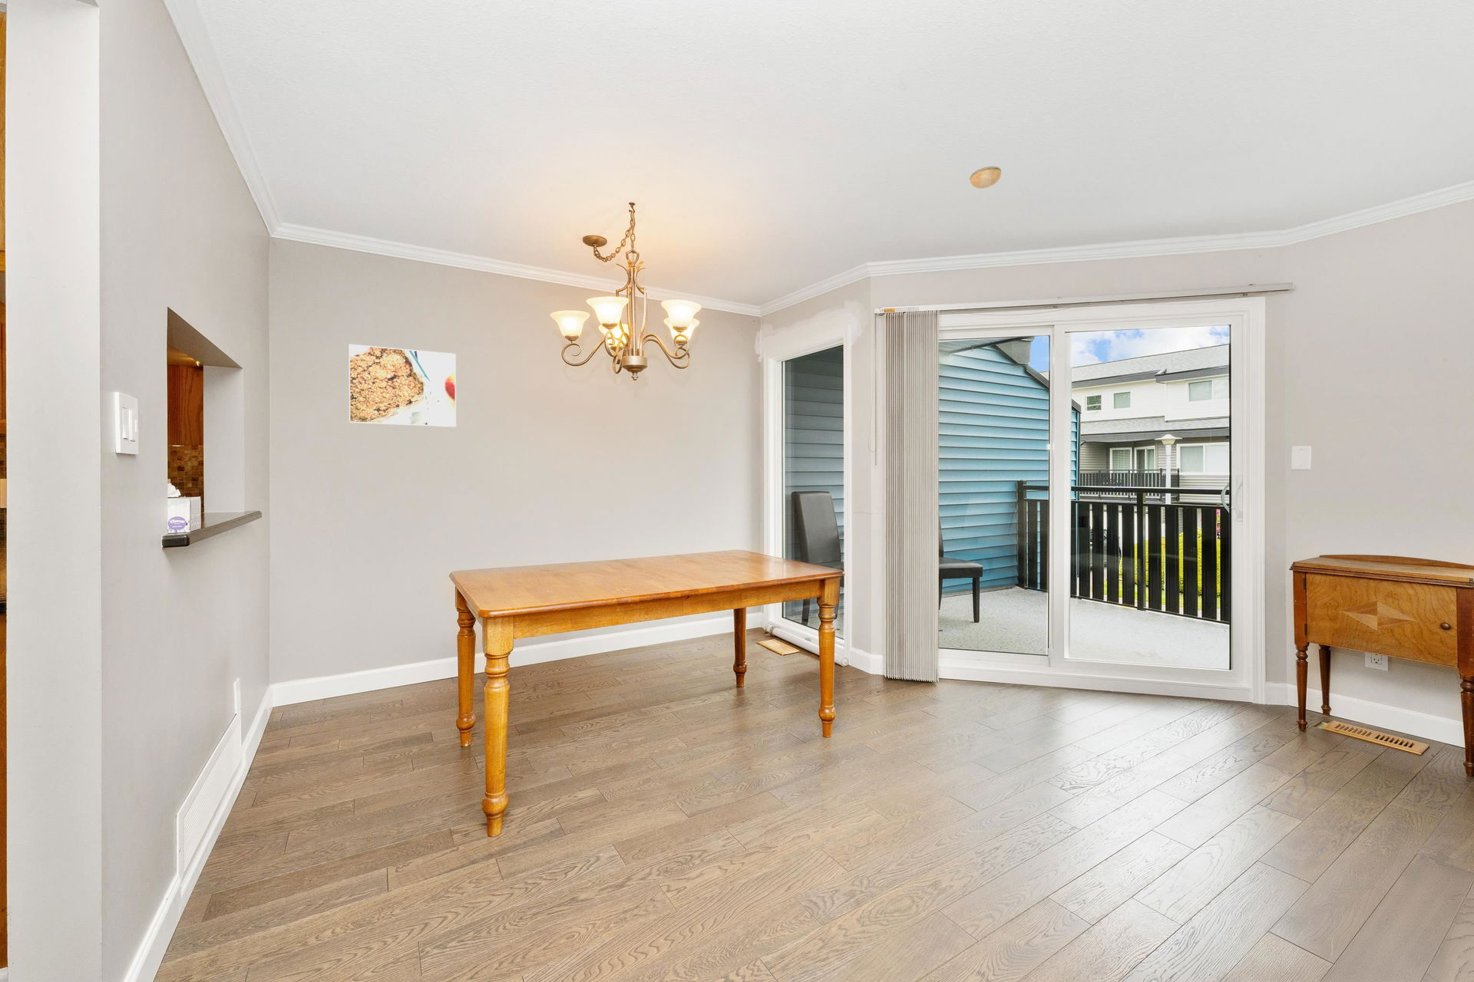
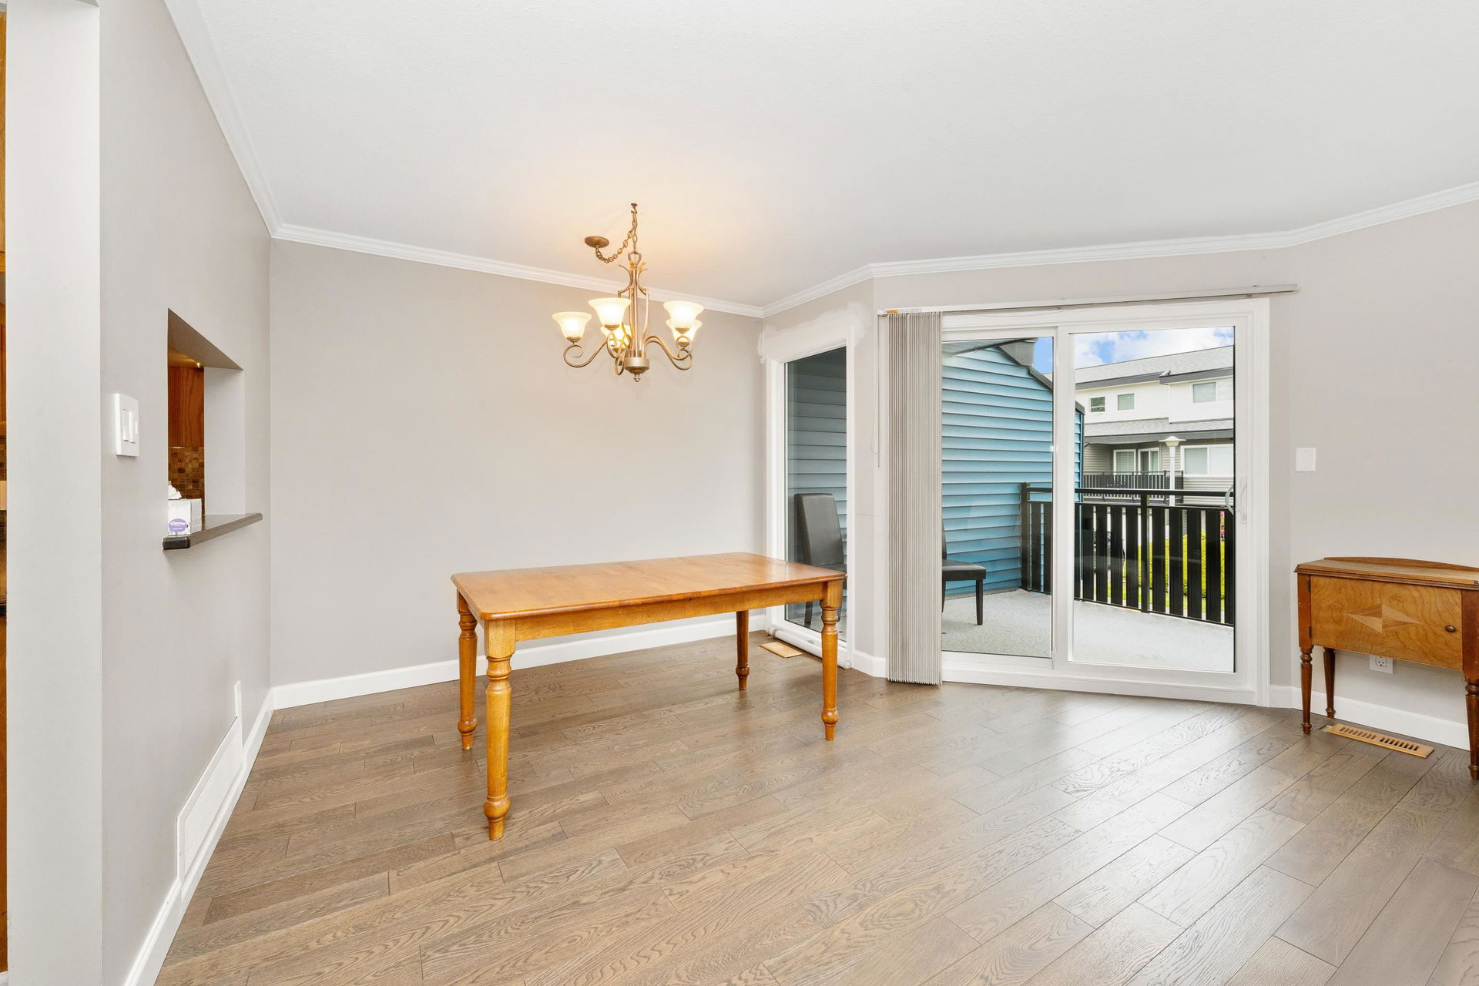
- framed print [349,343,456,429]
- smoke detector [968,165,1002,190]
